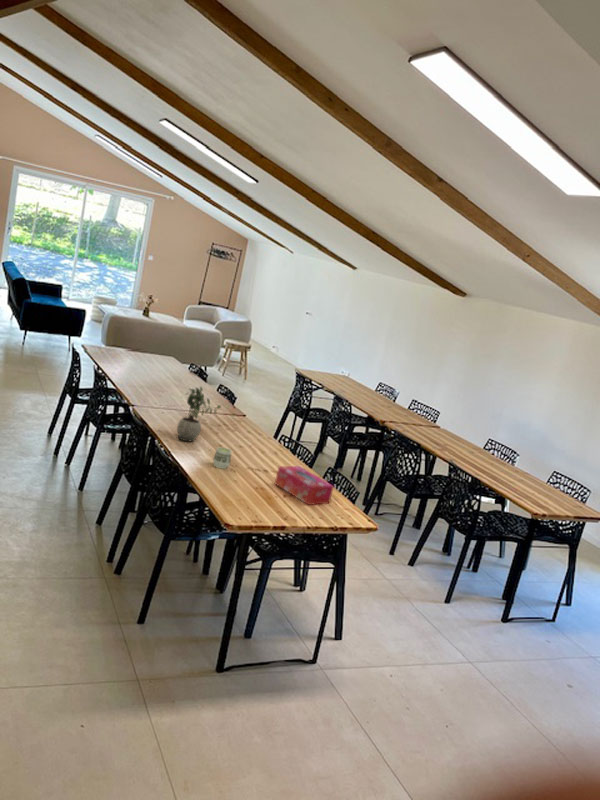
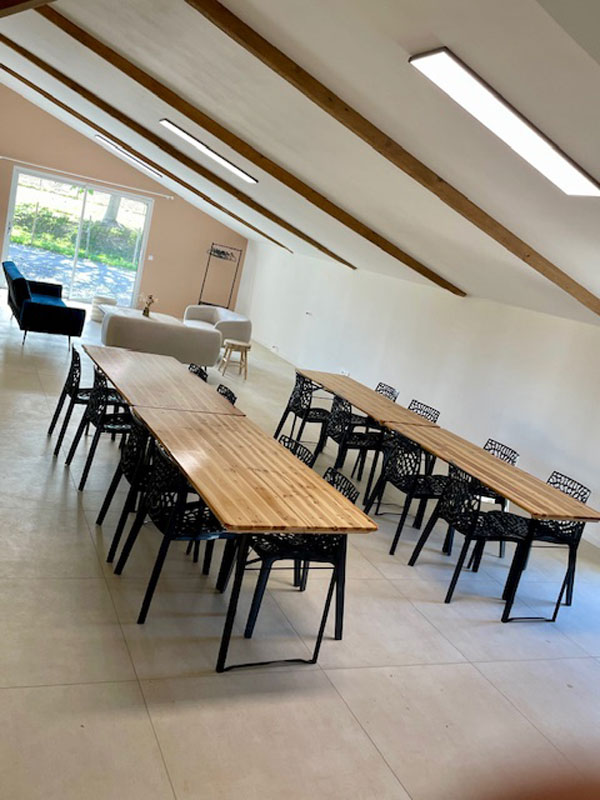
- potted plant [176,385,222,443]
- tissue box [274,465,335,506]
- cup [212,446,232,470]
